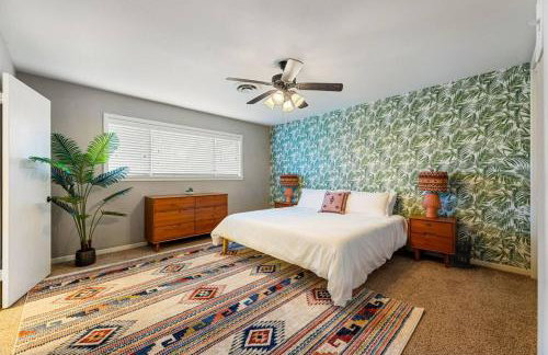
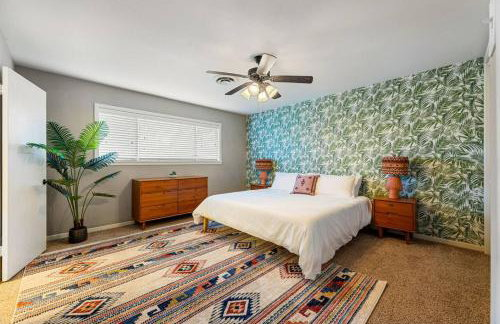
- wastebasket [449,239,473,270]
